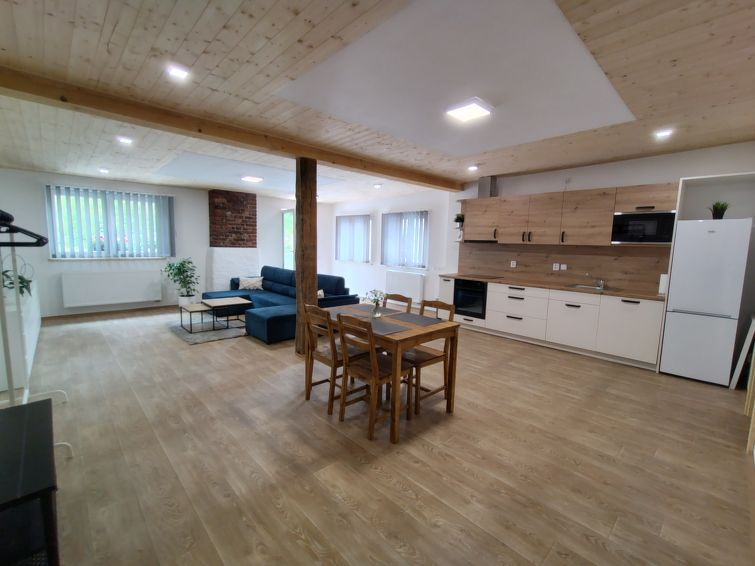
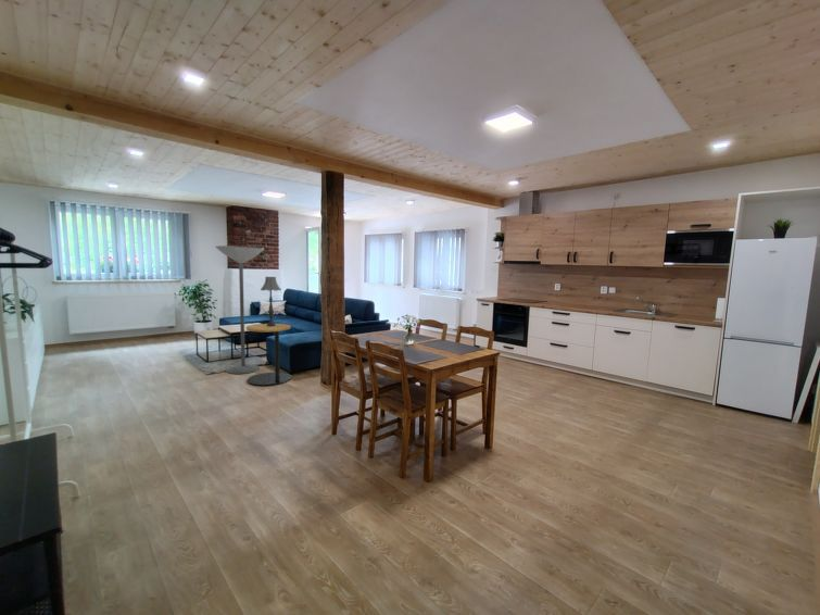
+ floor lamp [214,244,265,375]
+ table lamp [260,276,282,327]
+ side table [245,323,292,387]
